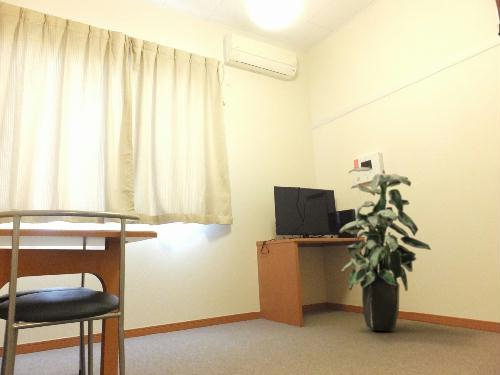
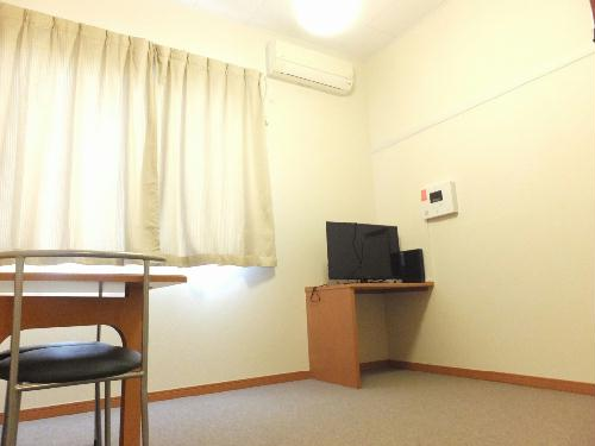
- indoor plant [339,166,432,333]
